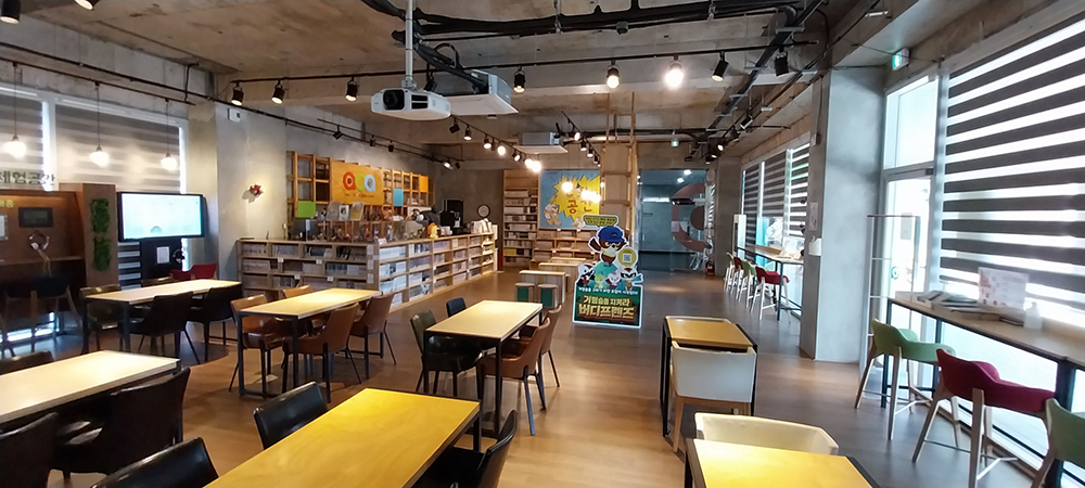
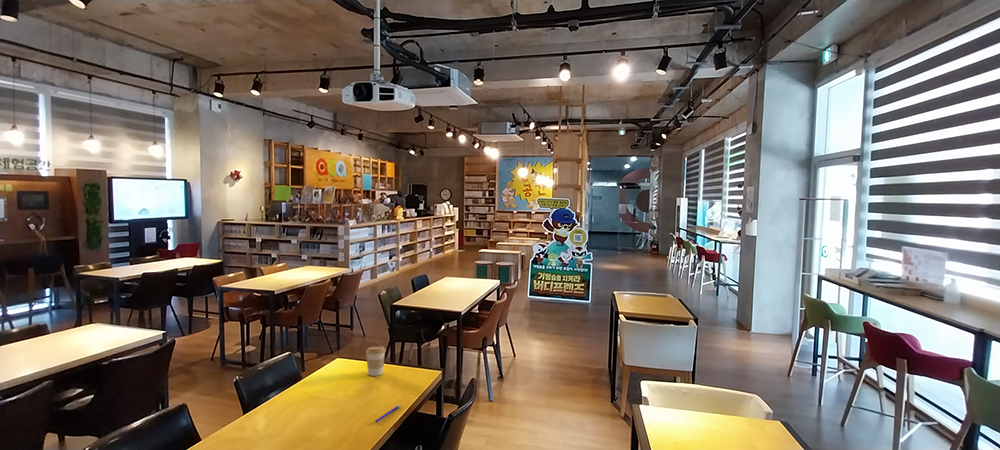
+ coffee cup [365,345,387,377]
+ pen [374,404,401,424]
